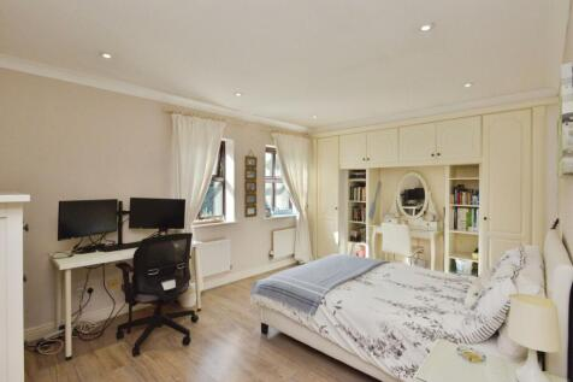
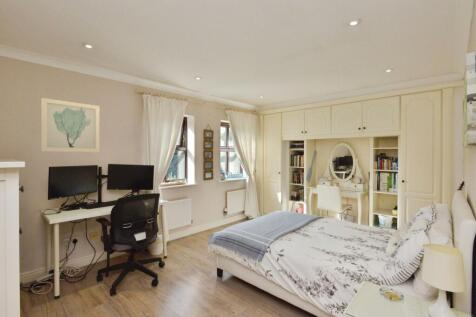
+ wall art [40,97,101,153]
